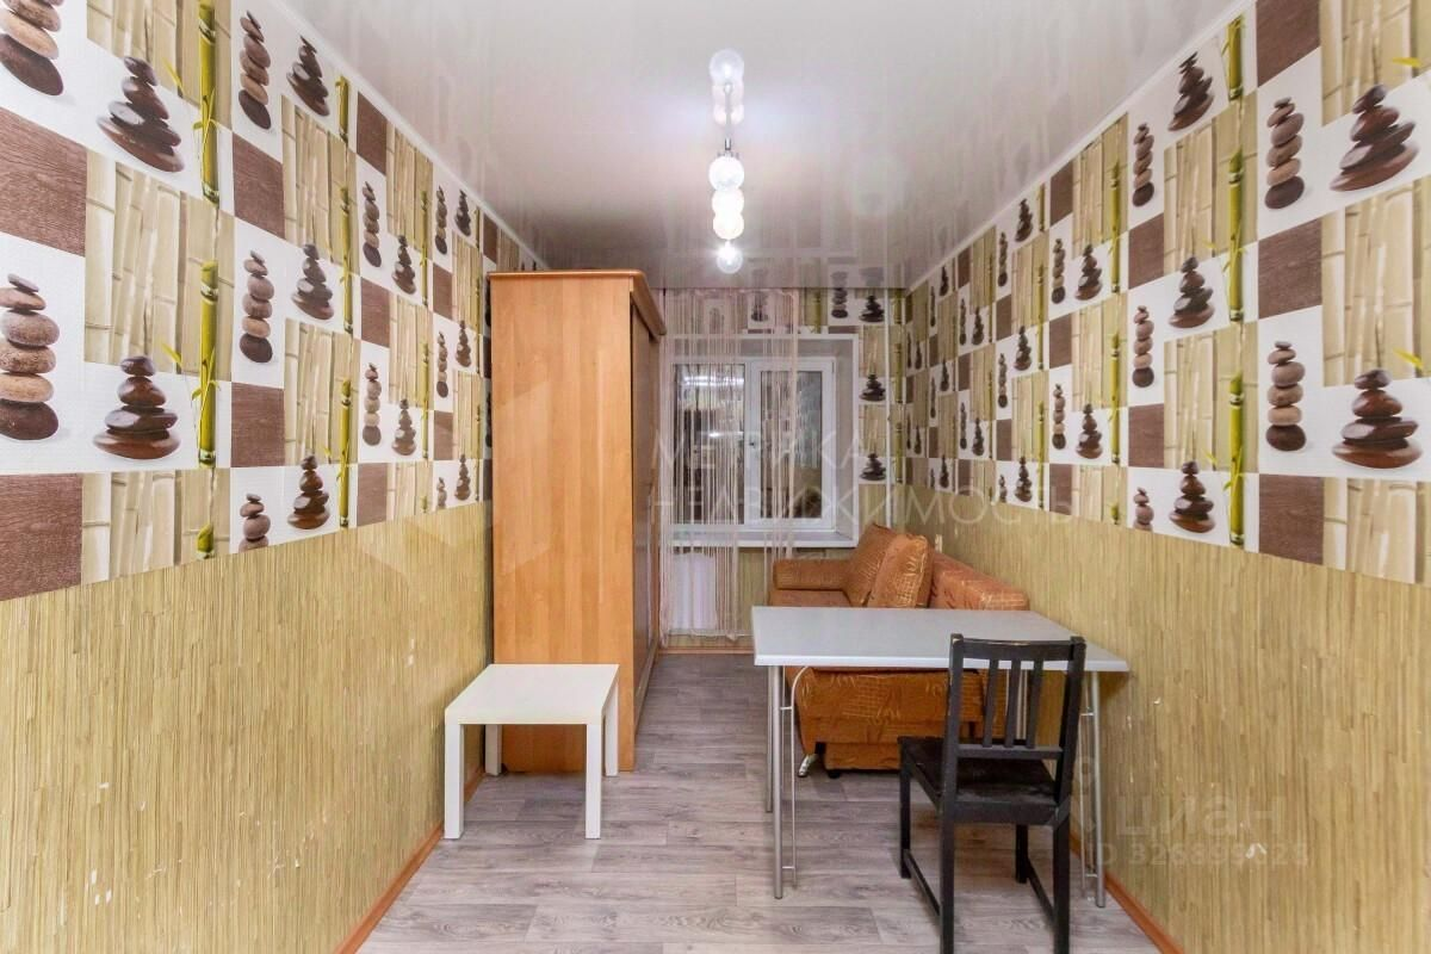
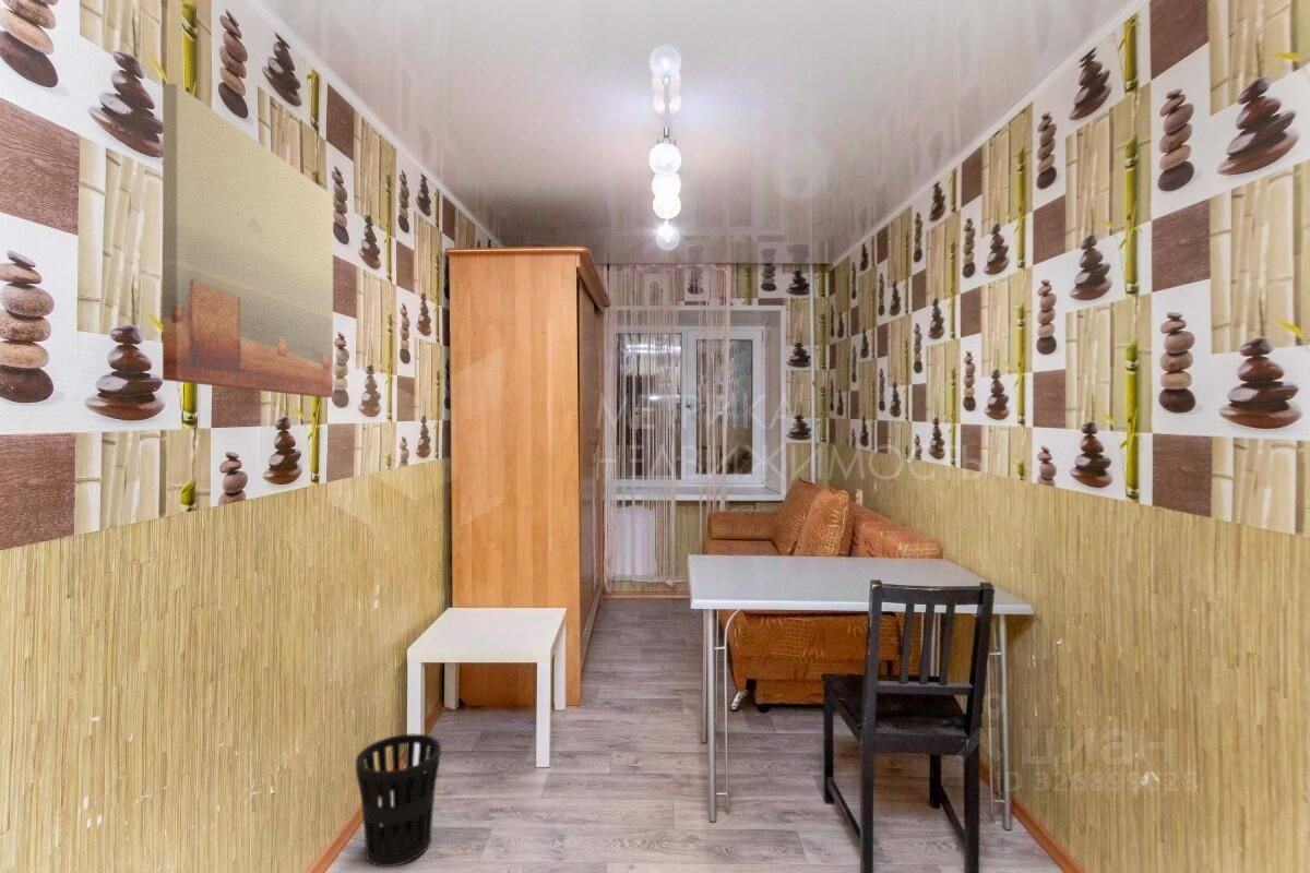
+ wastebasket [355,733,442,868]
+ wall art [160,83,334,398]
